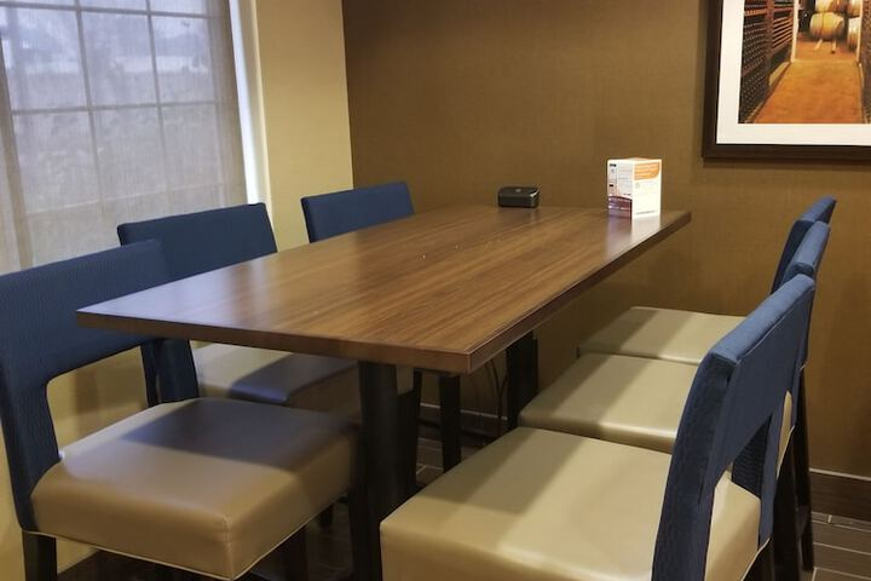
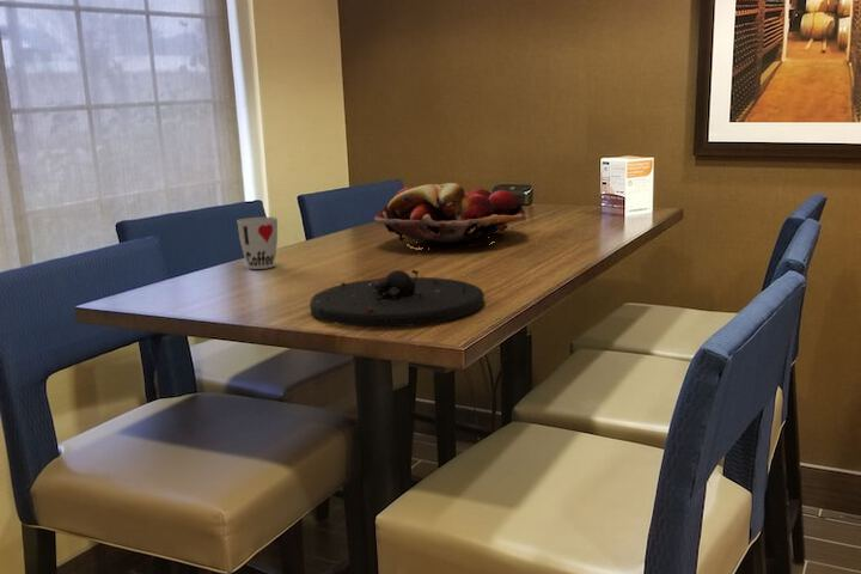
+ plate [309,269,486,328]
+ cup [236,216,279,270]
+ fruit basket [373,182,527,249]
